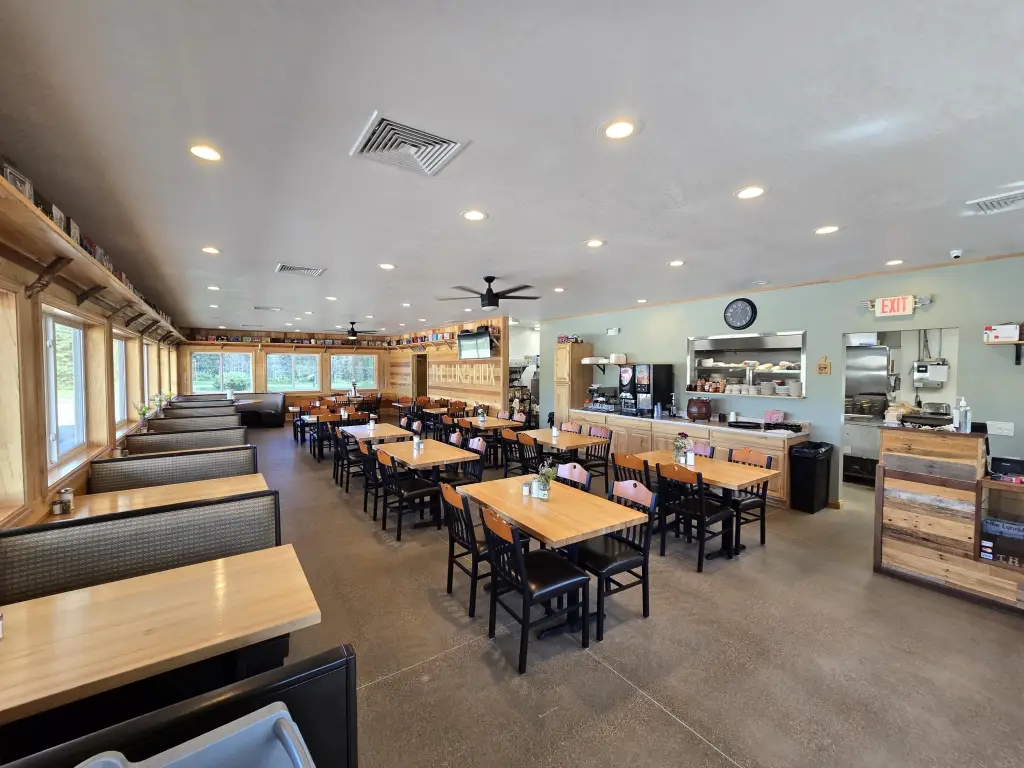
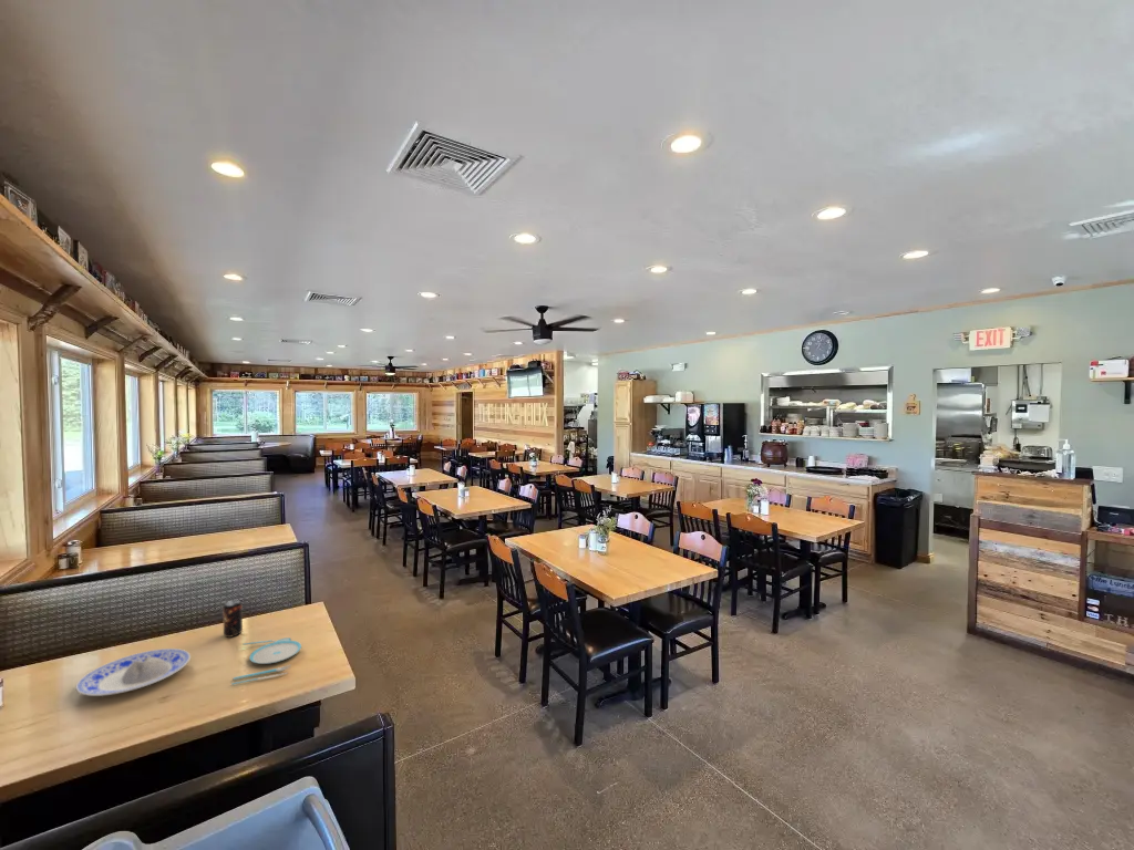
+ plate [230,636,302,686]
+ plate [74,647,192,697]
+ beverage can [221,599,244,639]
